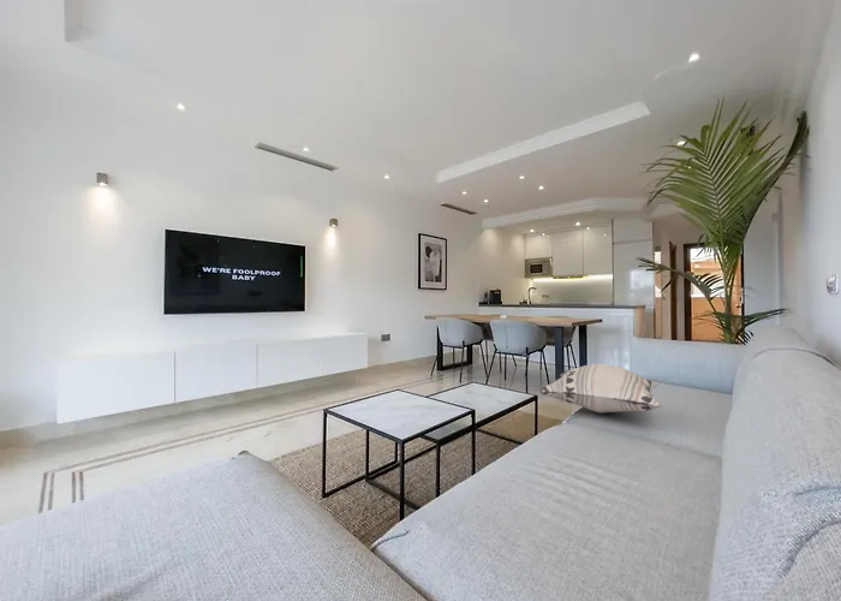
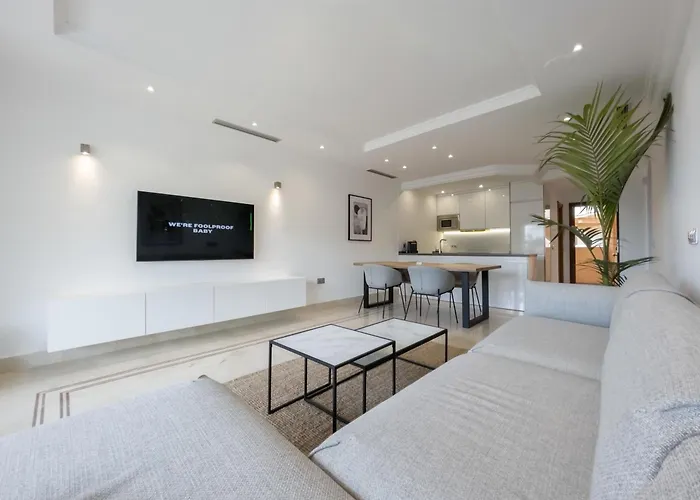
- decorative pillow [539,363,662,413]
